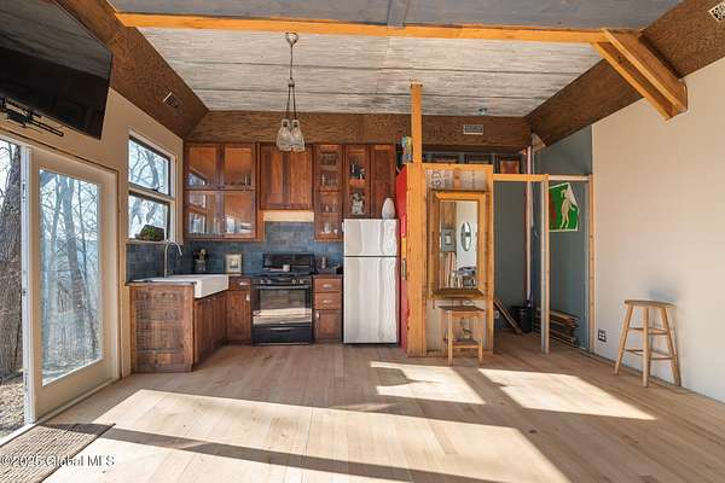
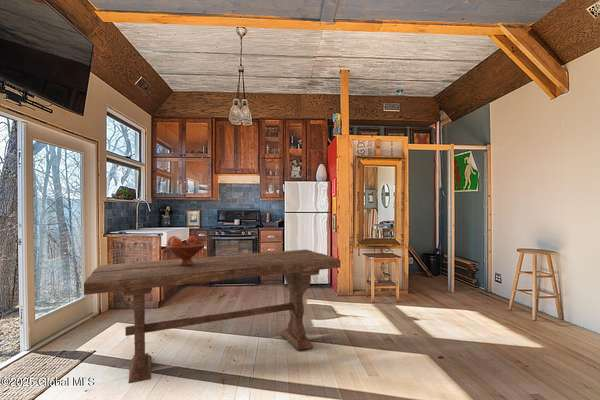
+ fruit bowl [164,235,207,266]
+ dining table [83,249,341,385]
